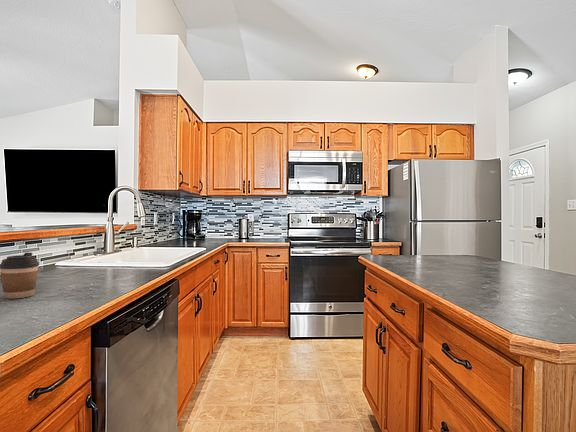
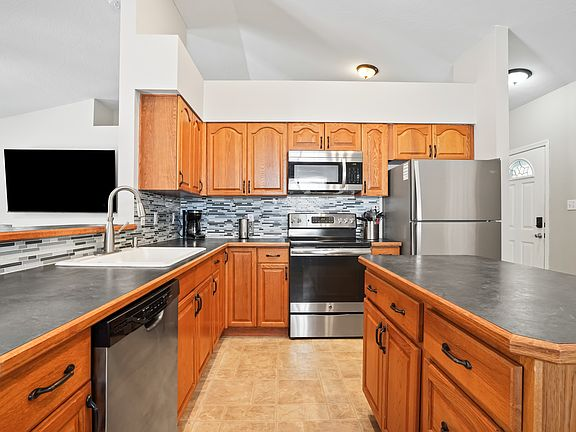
- coffee cup [0,251,40,300]
